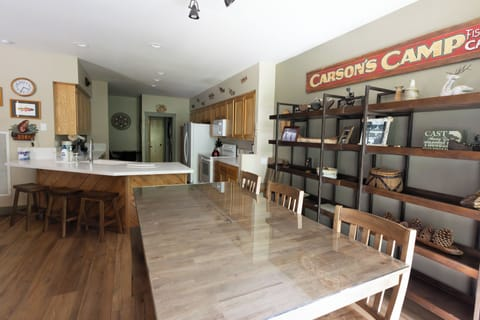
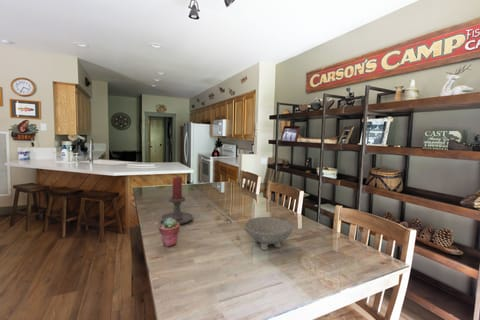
+ bowl [243,216,294,251]
+ potted succulent [158,218,181,248]
+ candle holder [160,176,194,225]
